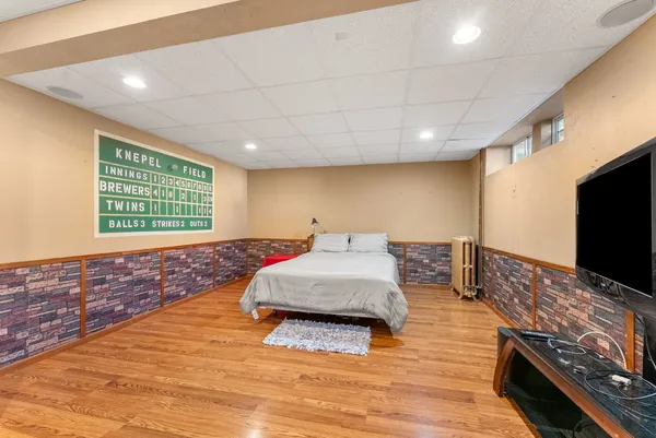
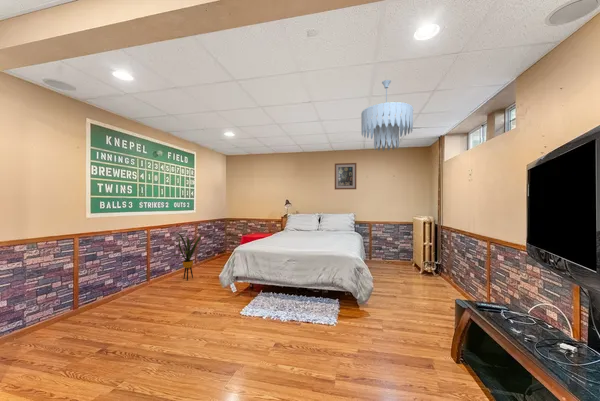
+ wall art [334,162,357,191]
+ ceiling light fixture [360,79,414,152]
+ house plant [171,231,203,281]
